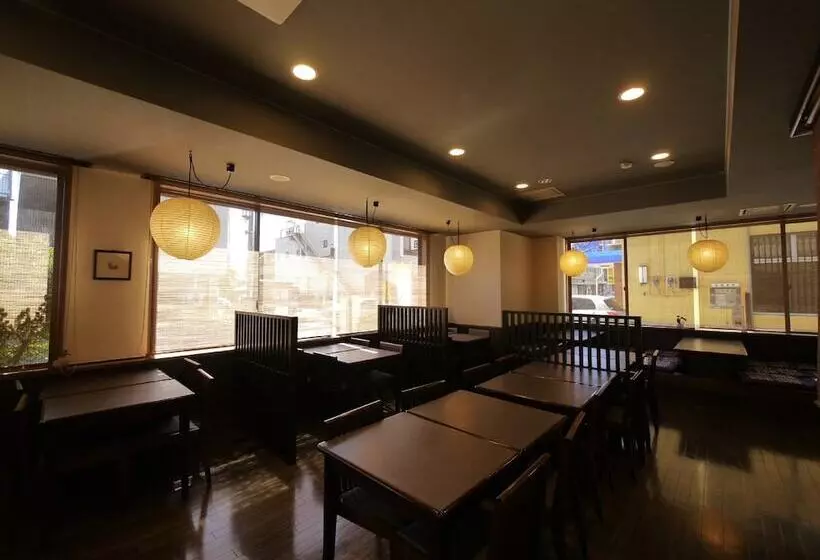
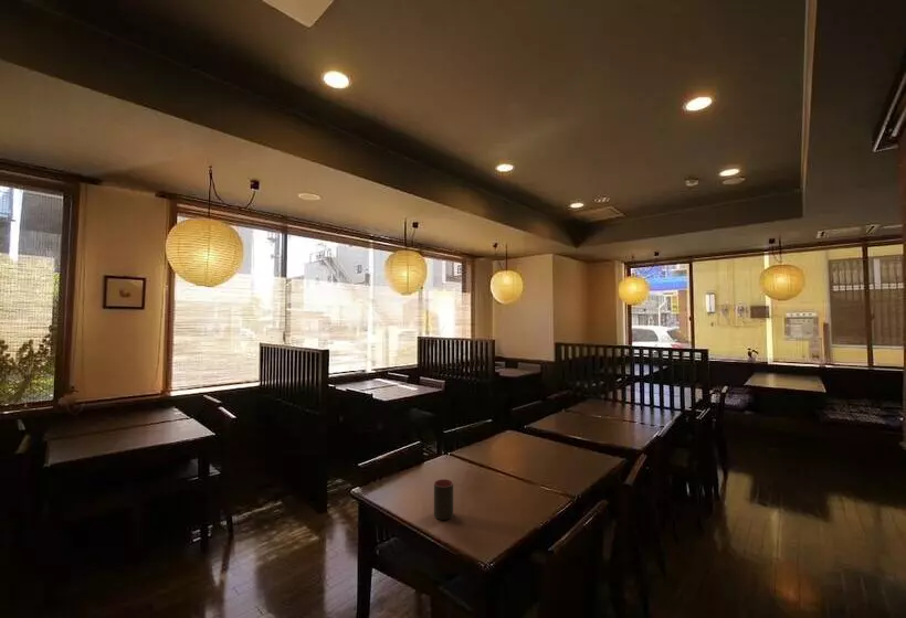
+ cup [433,478,454,521]
